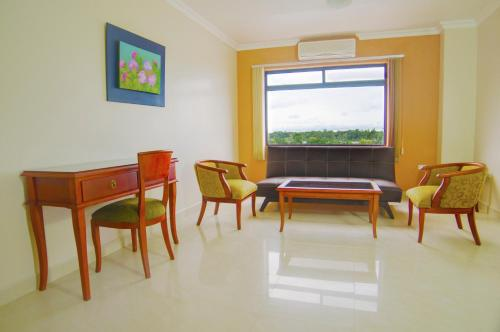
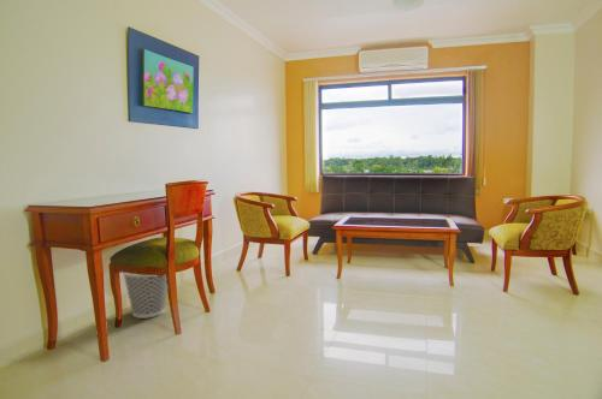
+ wastebasket [122,272,169,320]
